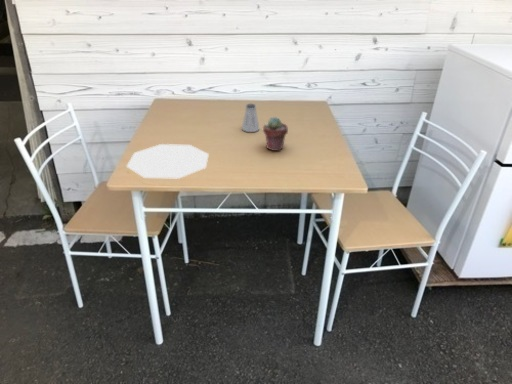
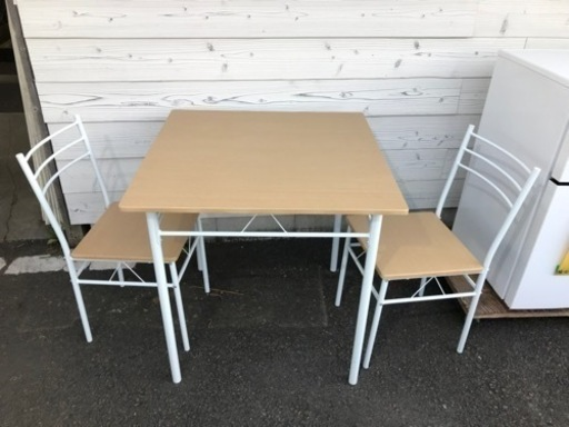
- plate [125,143,210,180]
- saltshaker [241,103,260,133]
- potted succulent [262,116,289,152]
